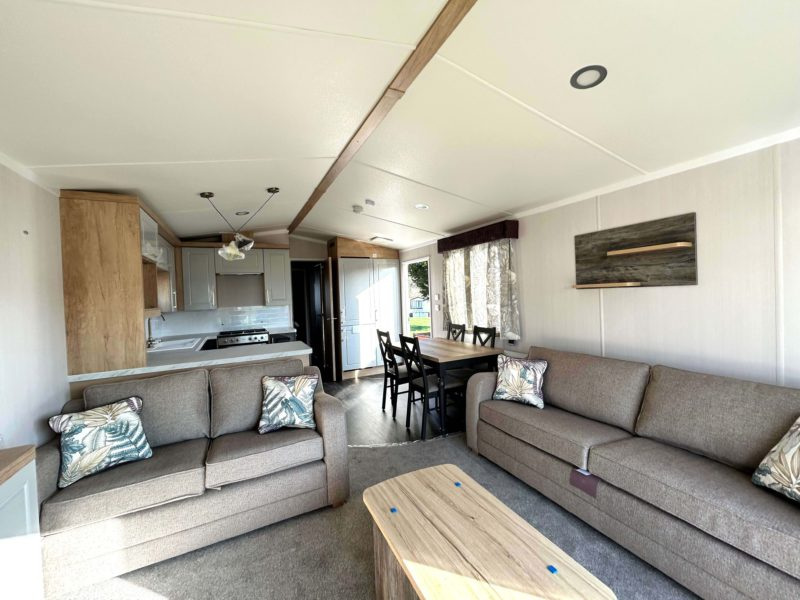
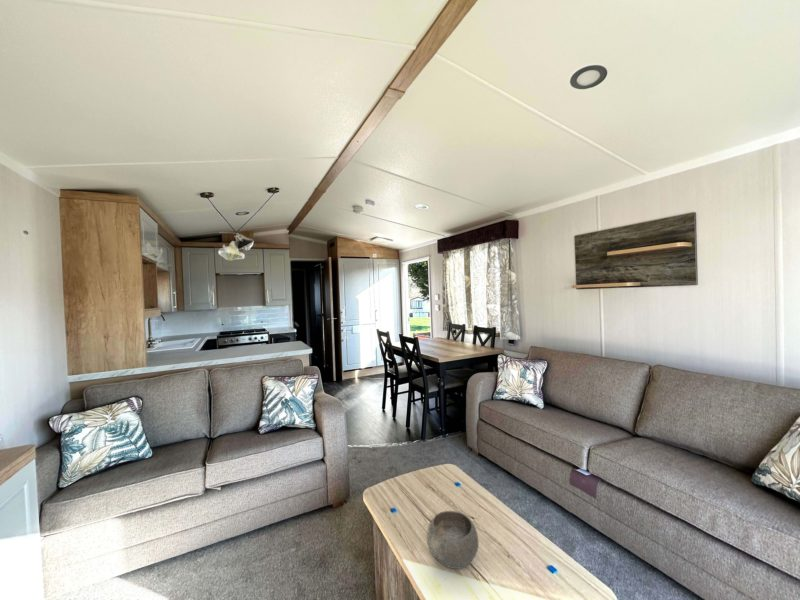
+ bowl [427,510,479,570]
